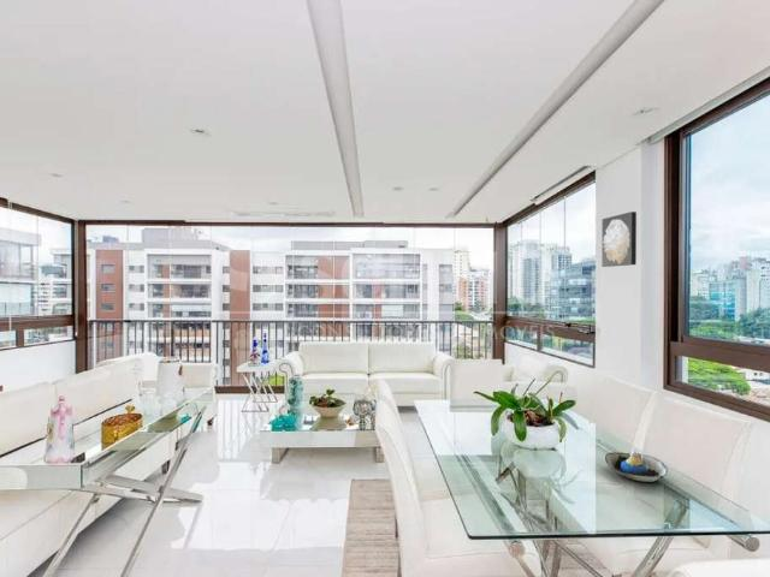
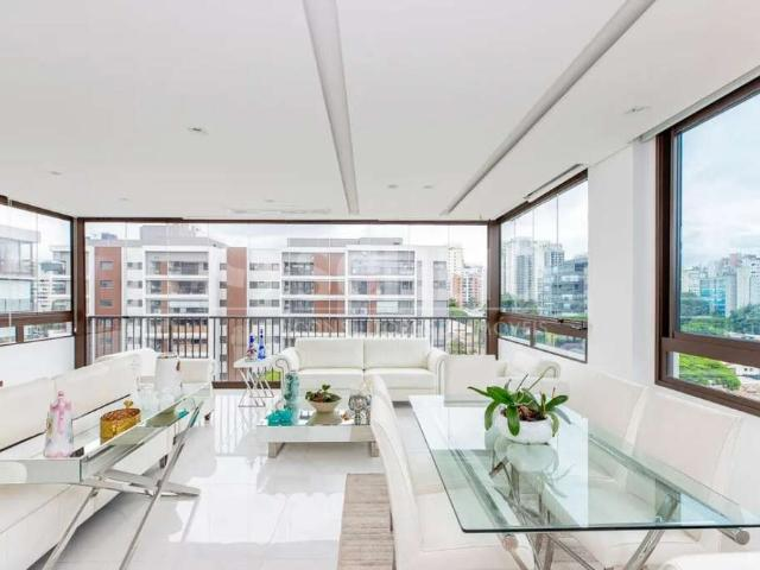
- decorative bowl [604,448,669,483]
- wall art [600,210,638,268]
